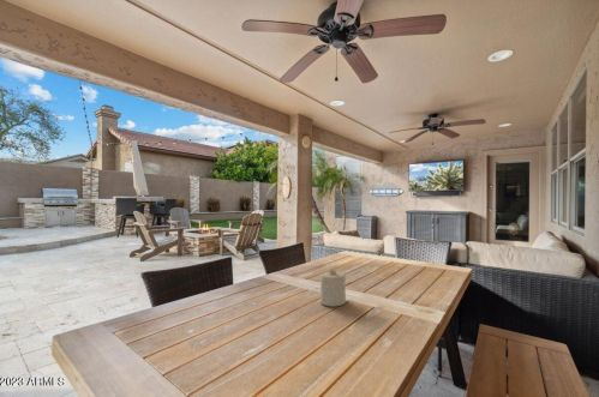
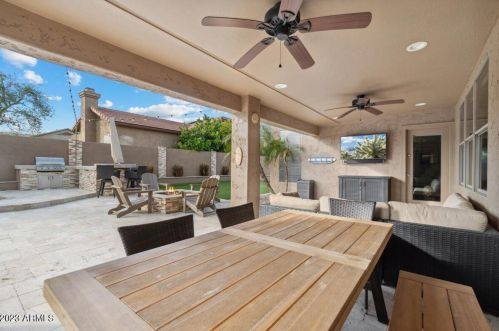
- candle [319,267,347,307]
